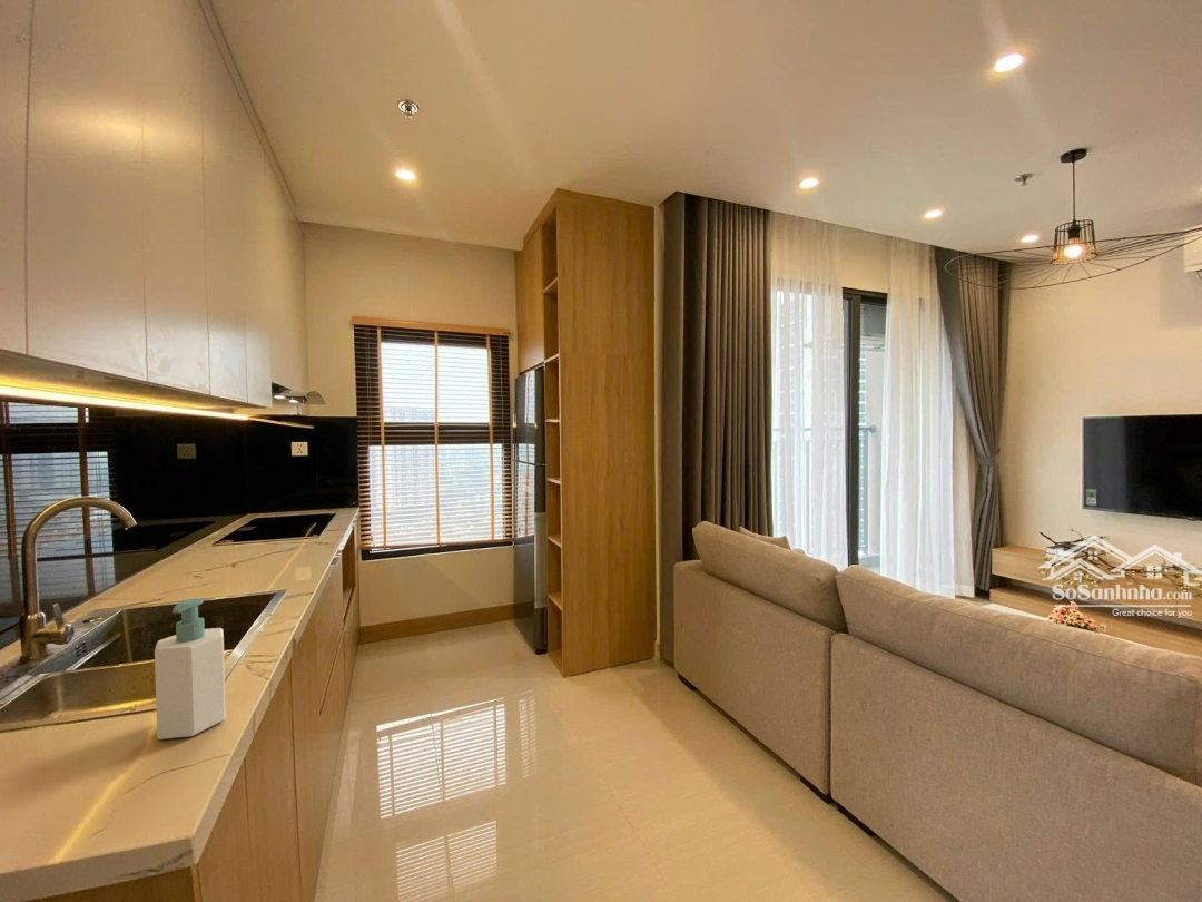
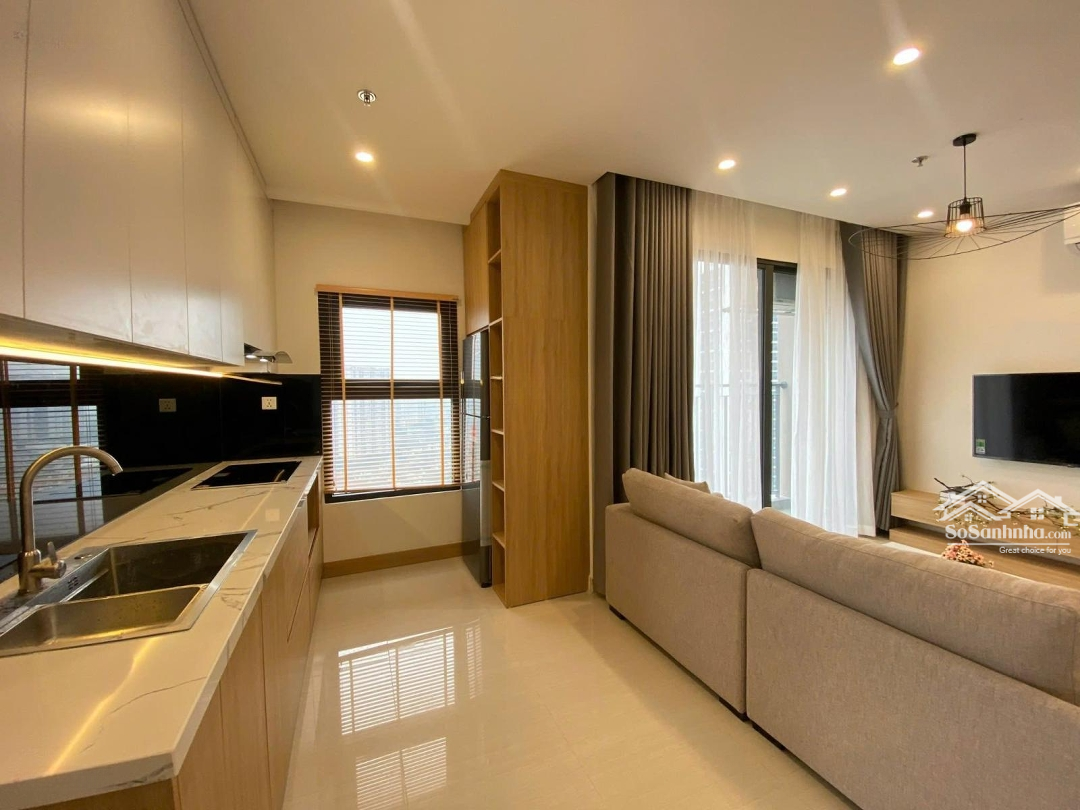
- soap bottle [154,598,227,741]
